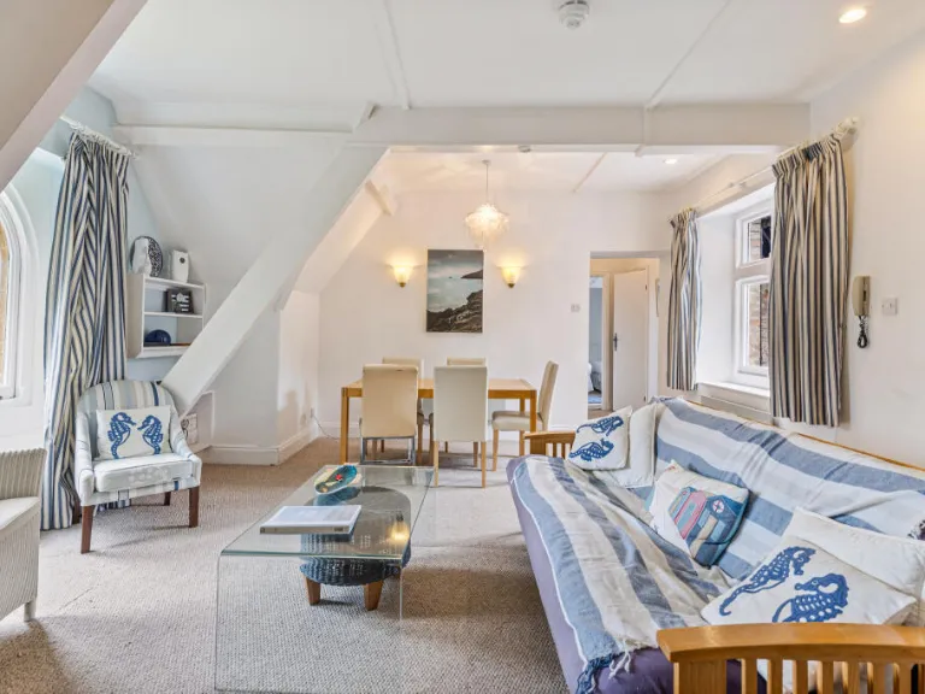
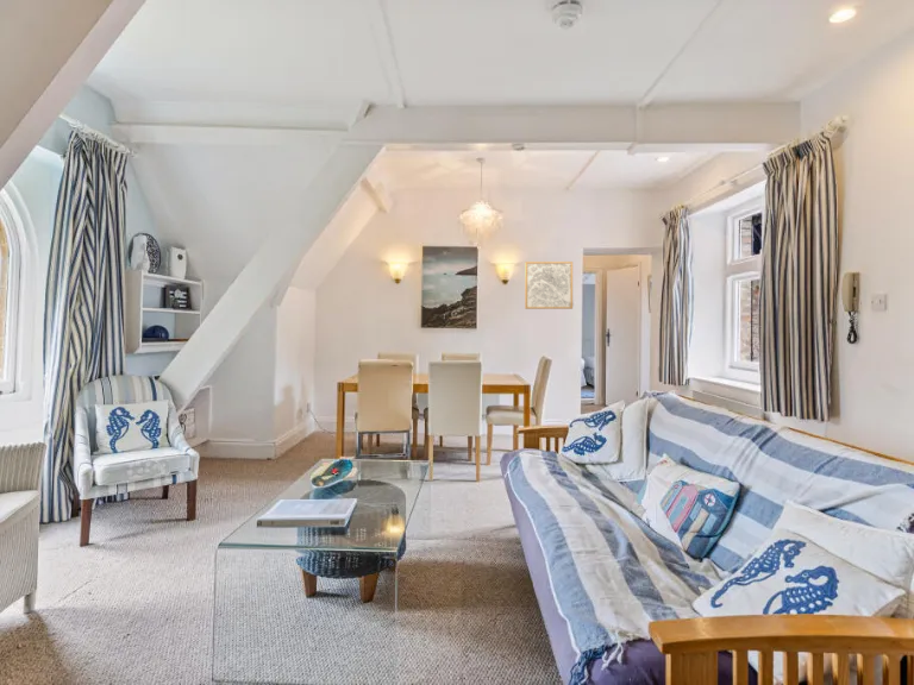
+ wall art [524,260,574,310]
